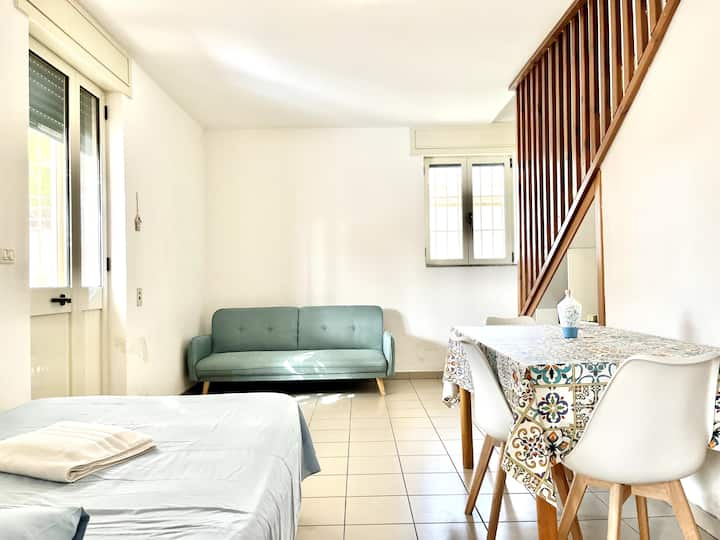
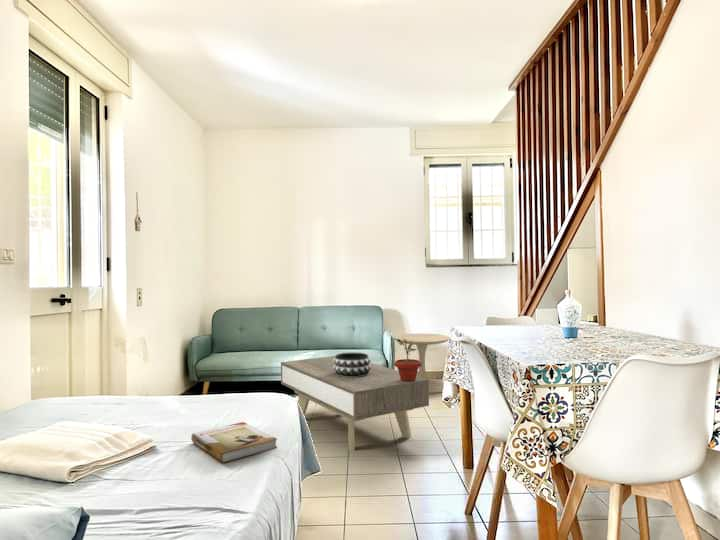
+ side table [392,333,450,395]
+ book [190,421,278,464]
+ potted plant [393,338,422,382]
+ decorative bowl [333,352,372,377]
+ coffee table [280,355,430,452]
